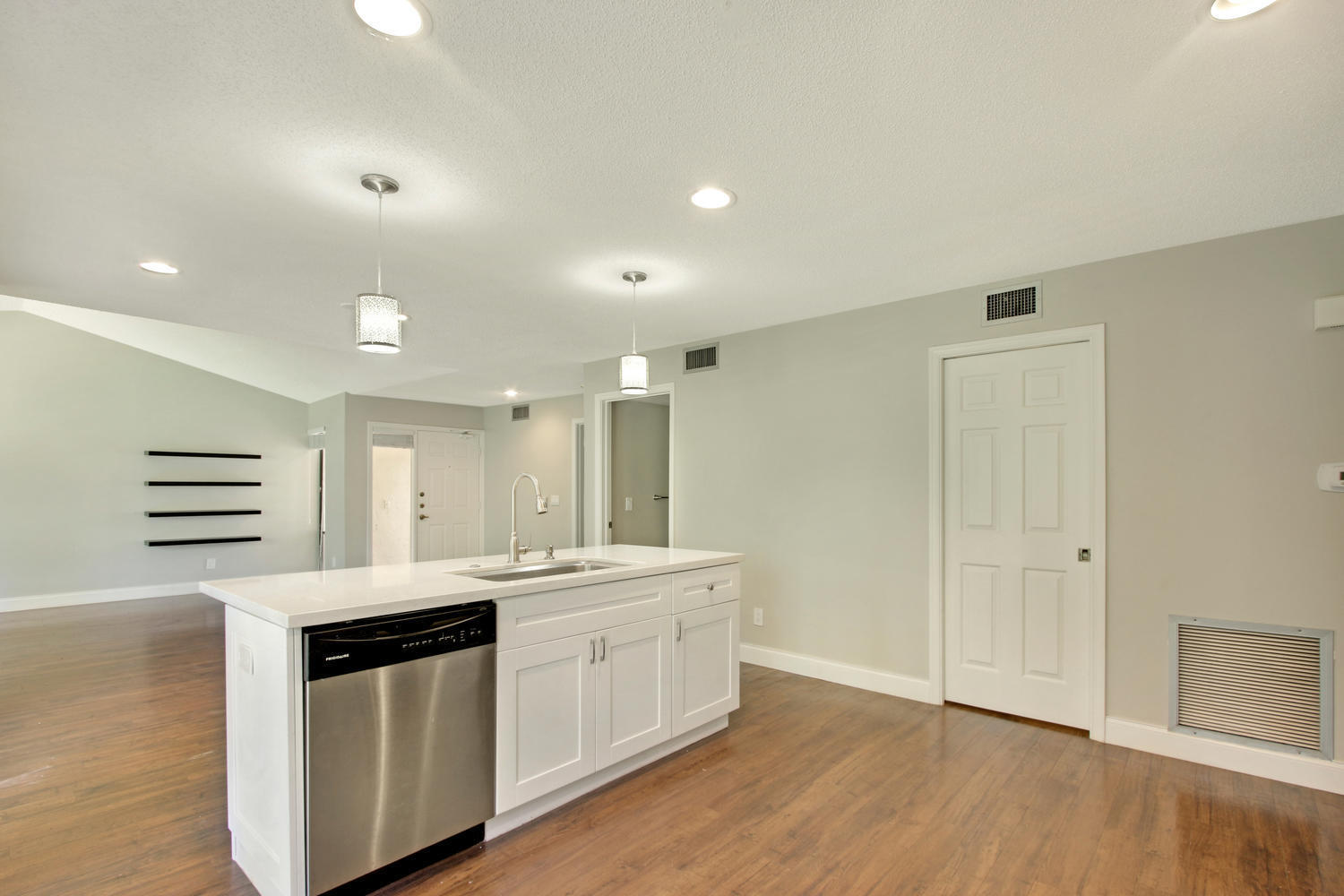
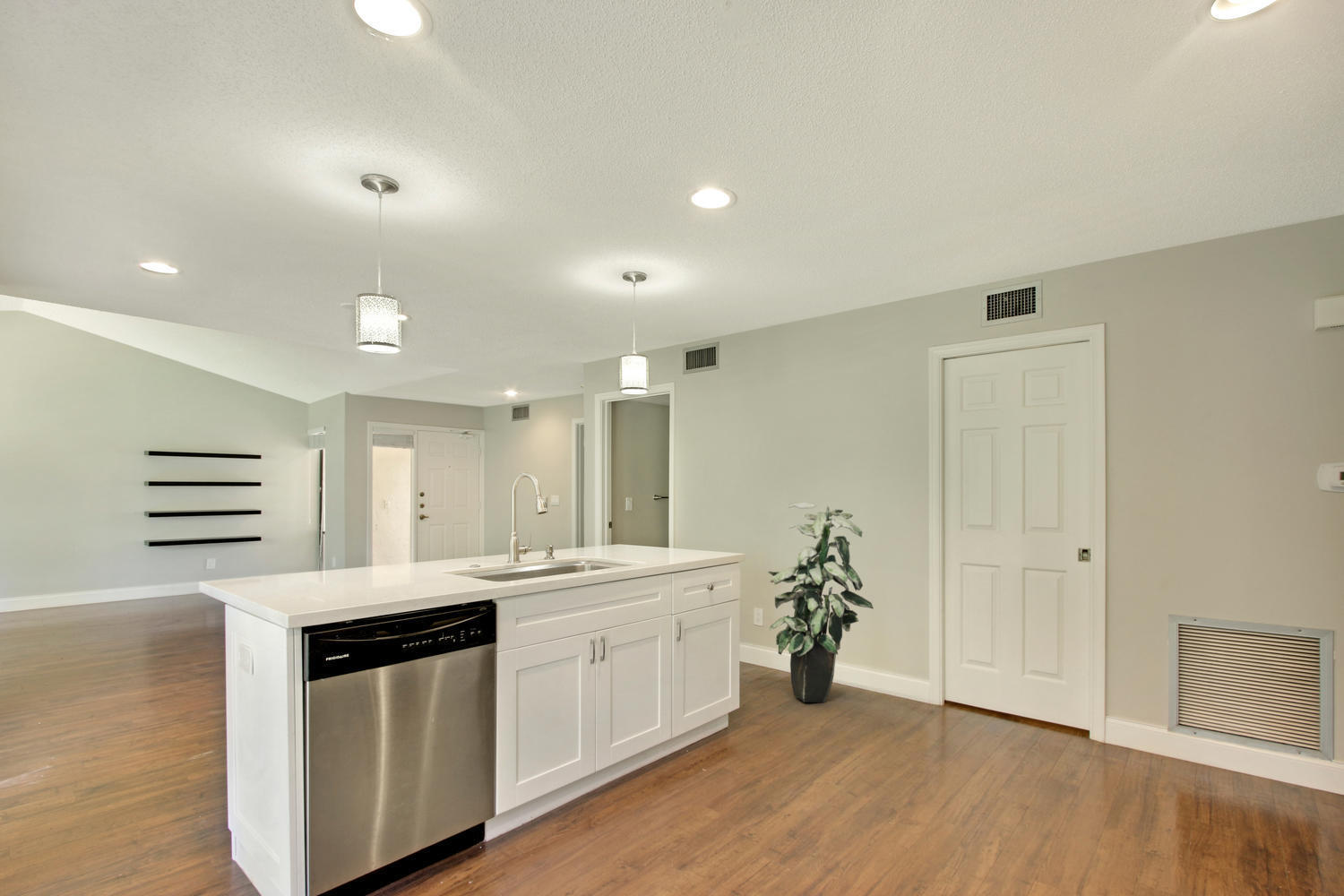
+ indoor plant [767,502,874,703]
